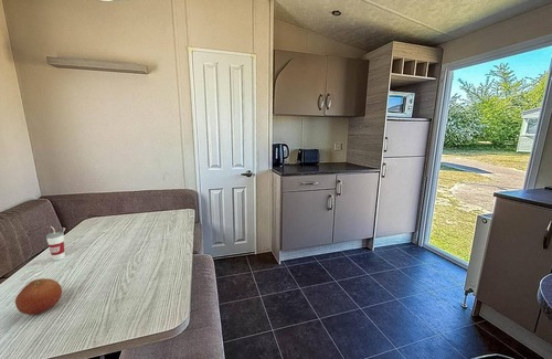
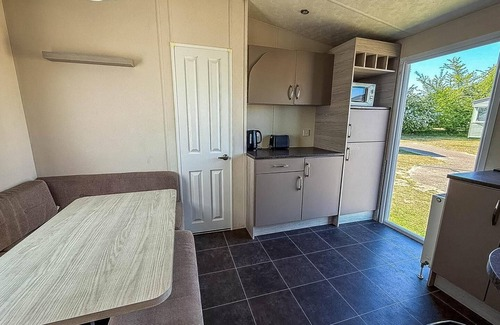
- cup [45,225,66,262]
- fruit [14,277,63,316]
